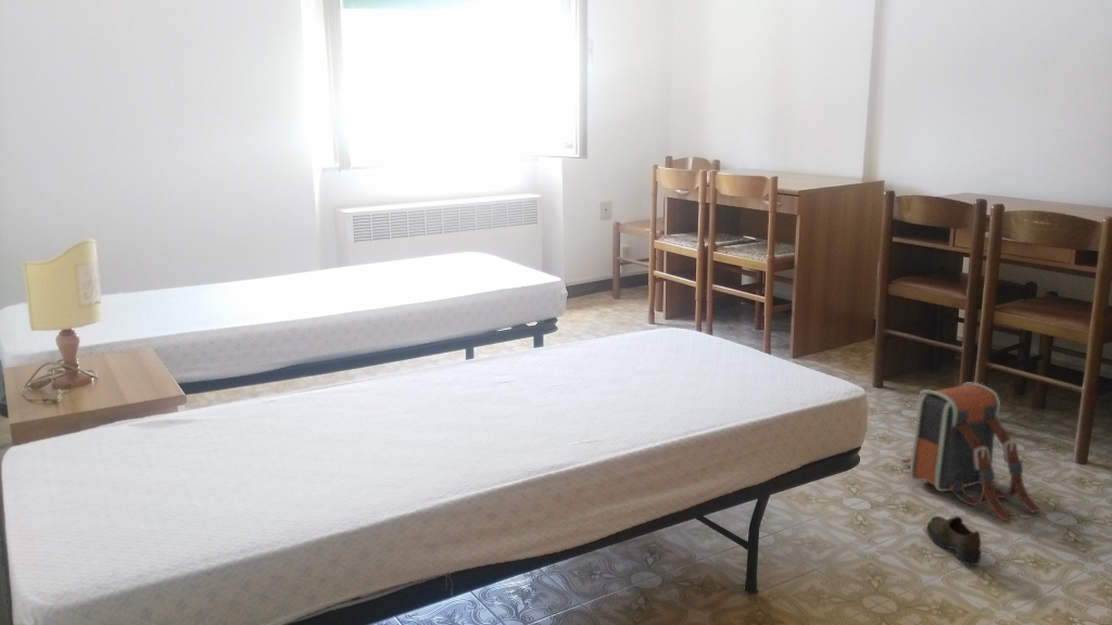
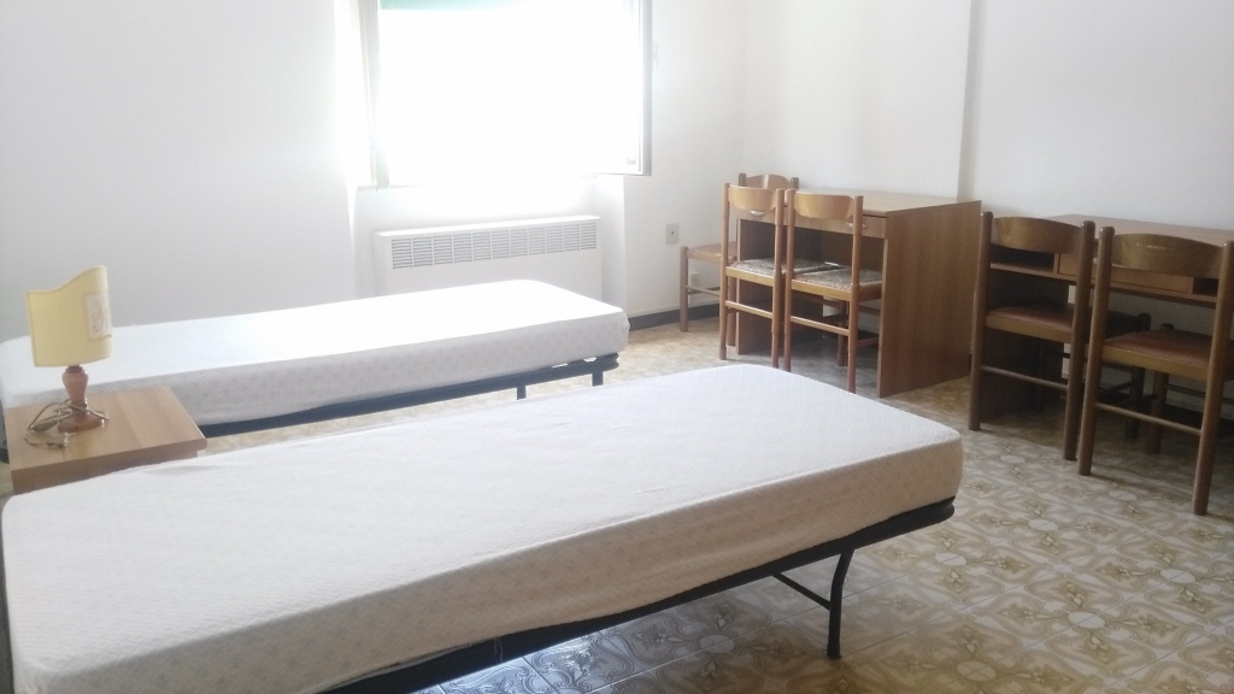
- shoe [926,515,982,566]
- backpack [900,382,1044,522]
